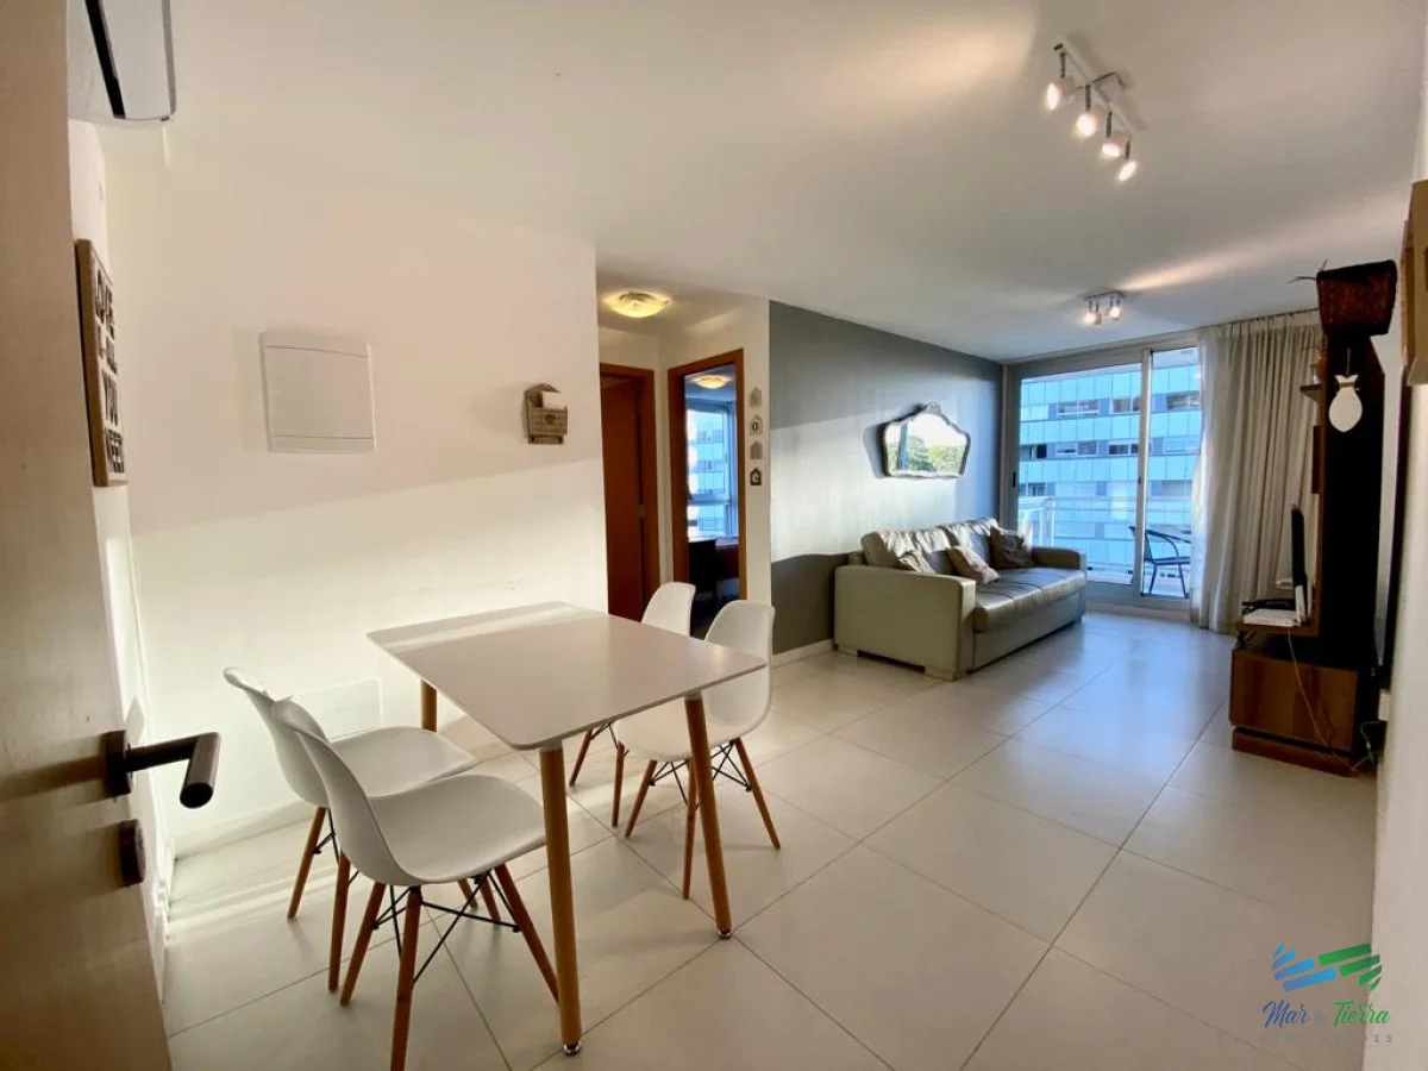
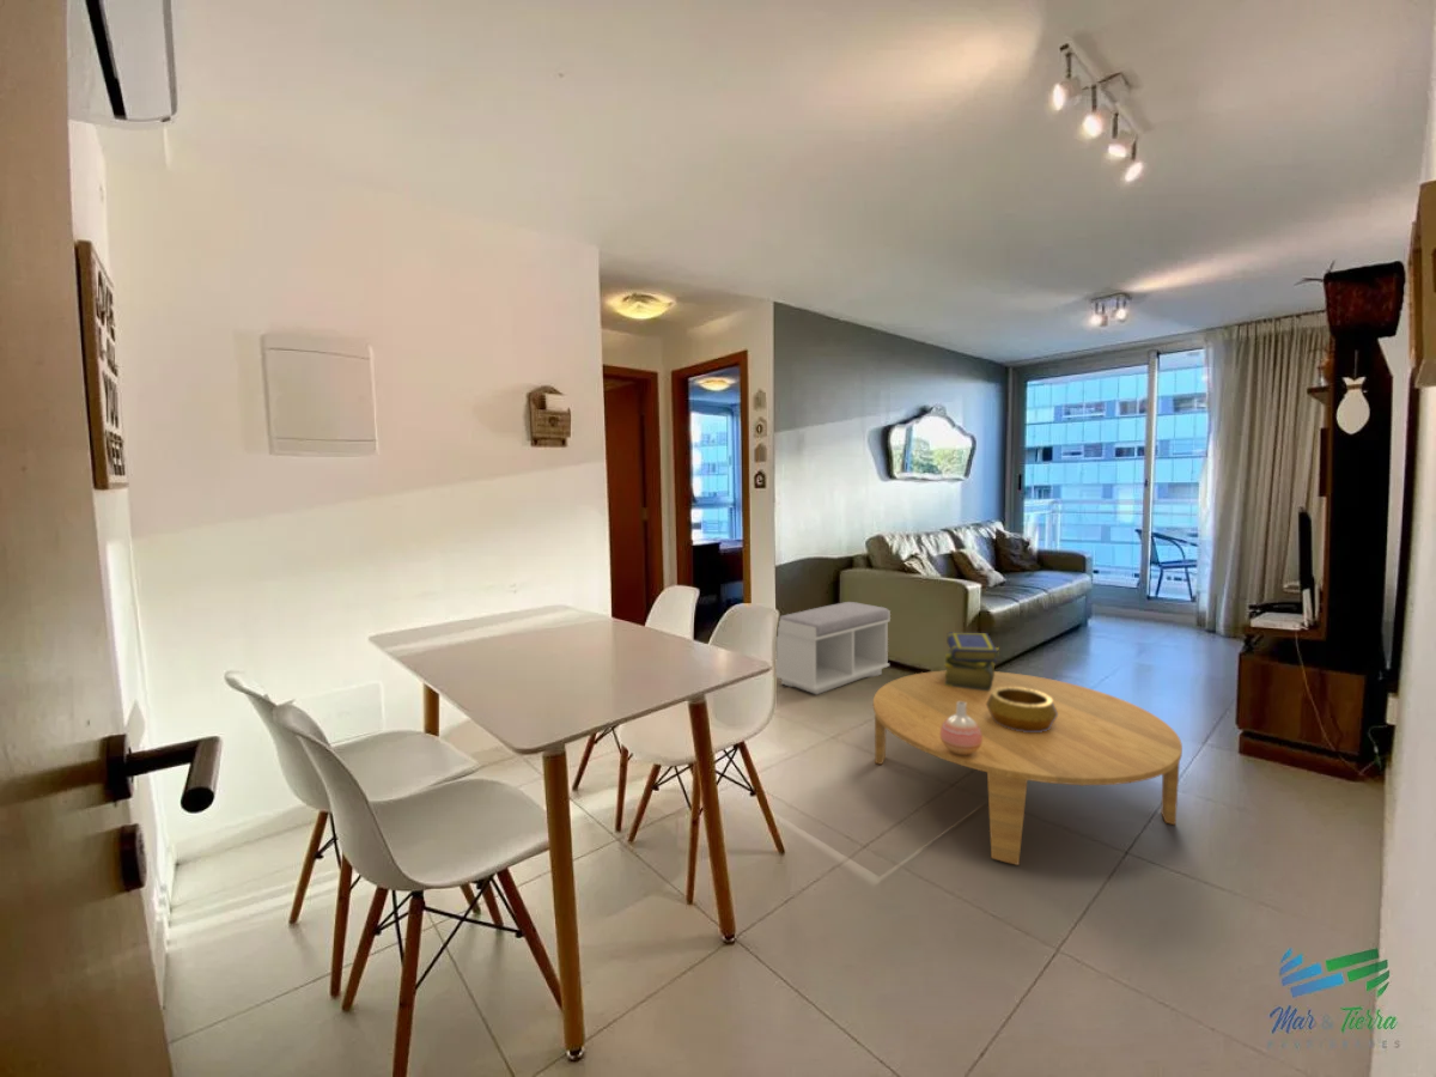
+ stack of books [944,632,1000,690]
+ vase [941,701,982,755]
+ coffee table [872,670,1184,866]
+ bench [774,601,892,695]
+ decorative bowl [986,688,1058,732]
